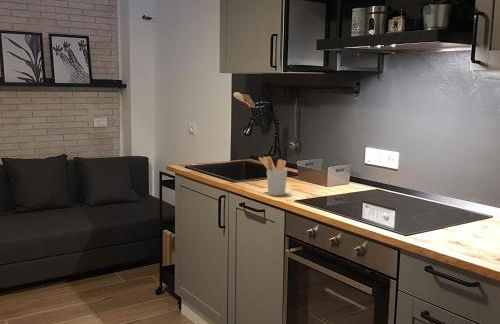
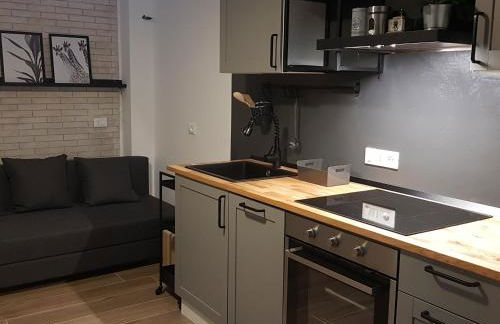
- utensil holder [258,155,288,197]
